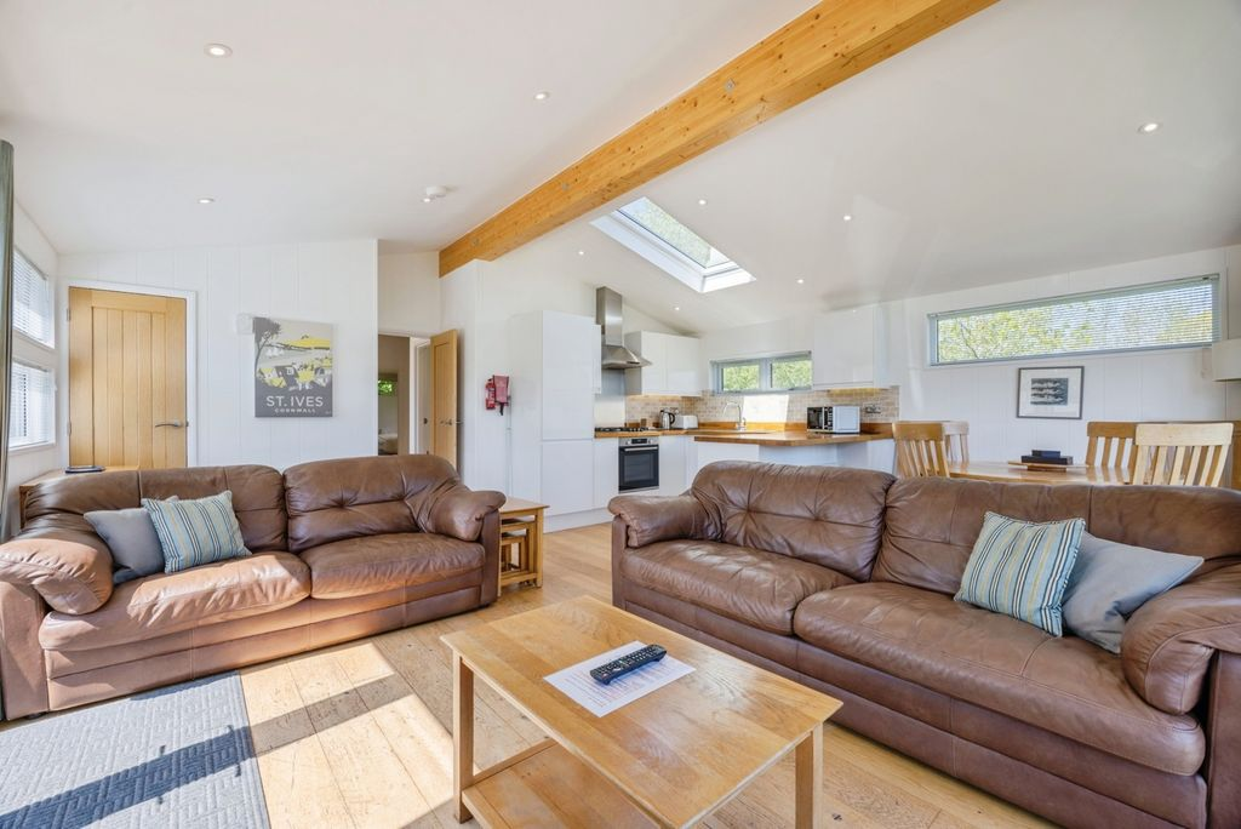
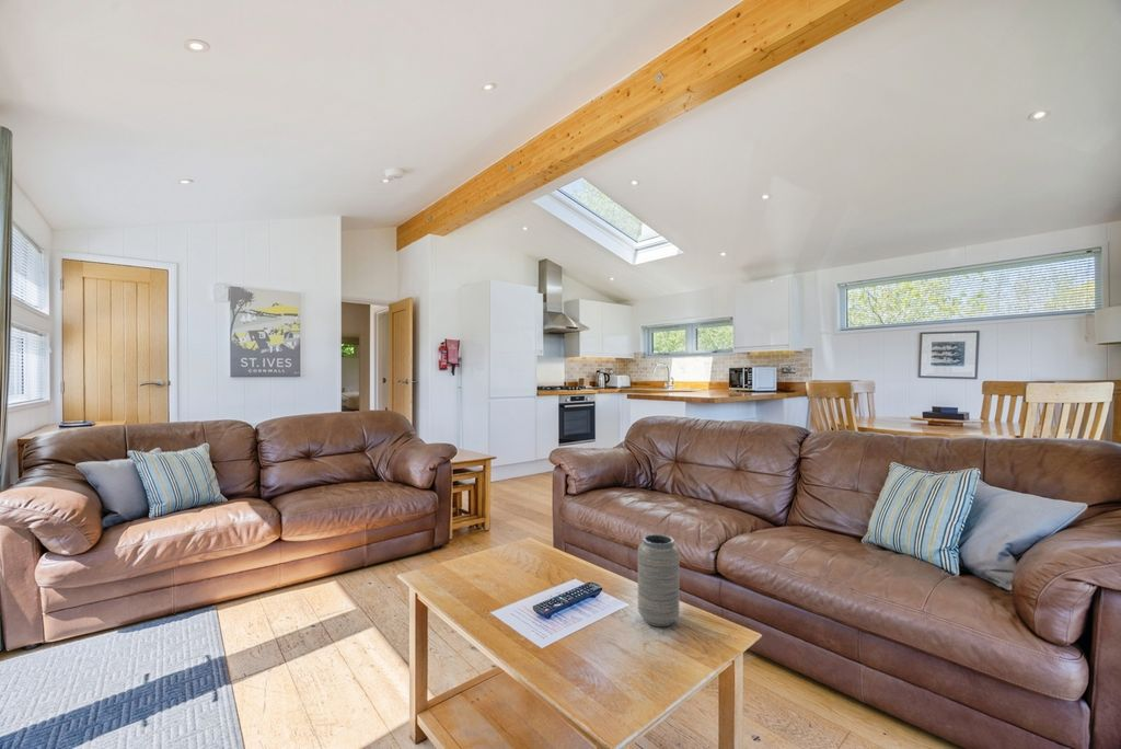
+ vase [637,533,681,627]
